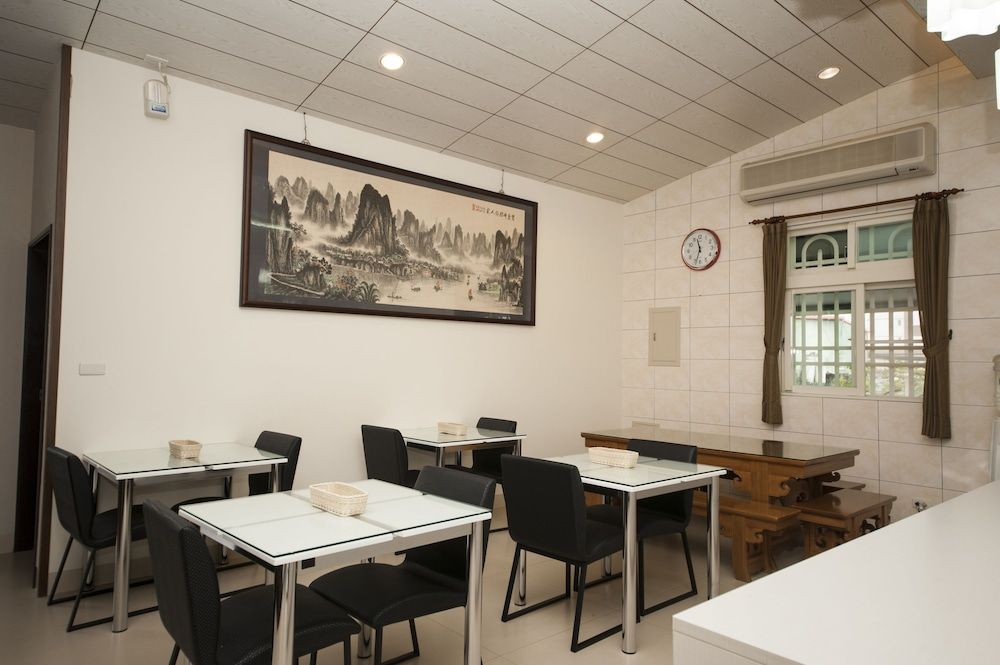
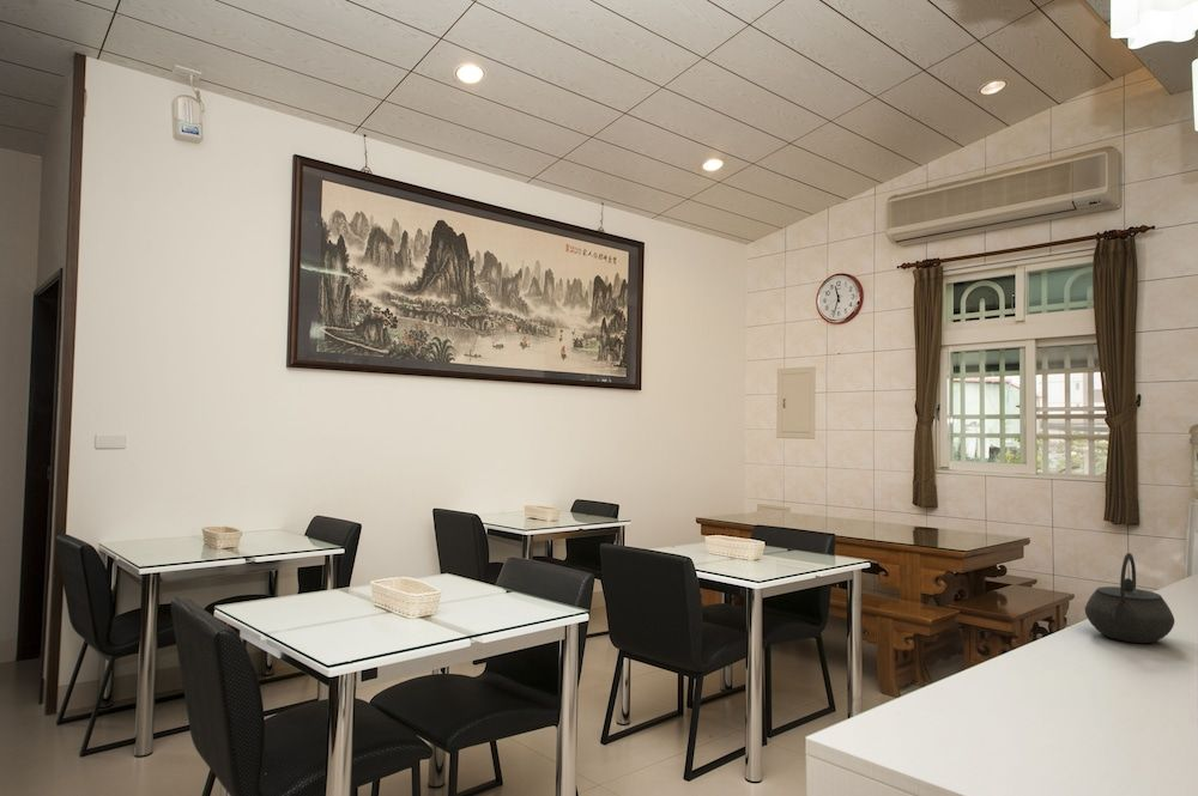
+ kettle [1084,552,1175,644]
